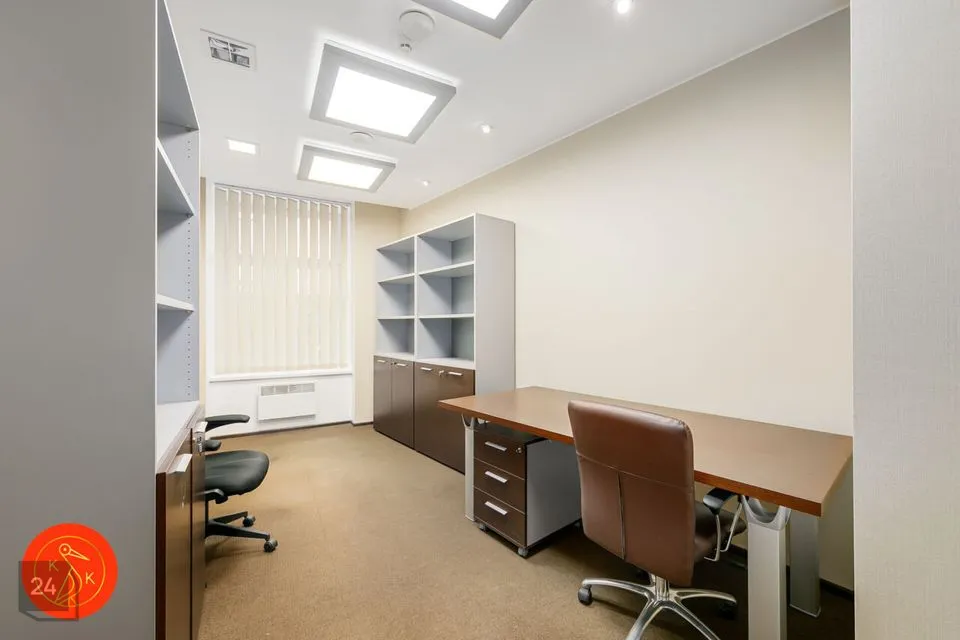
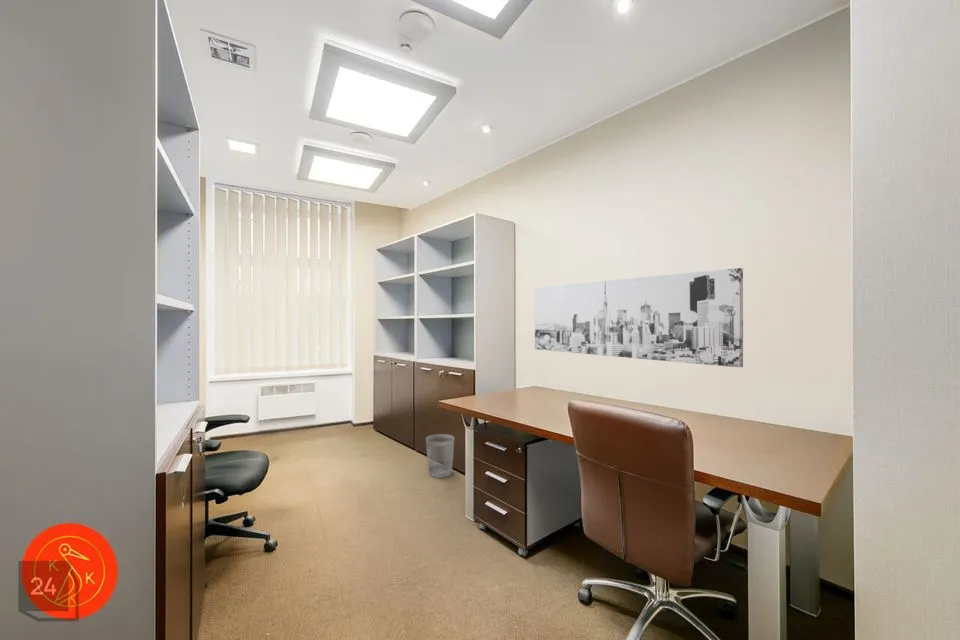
+ wall art [534,267,744,368]
+ wastebasket [425,433,455,479]
